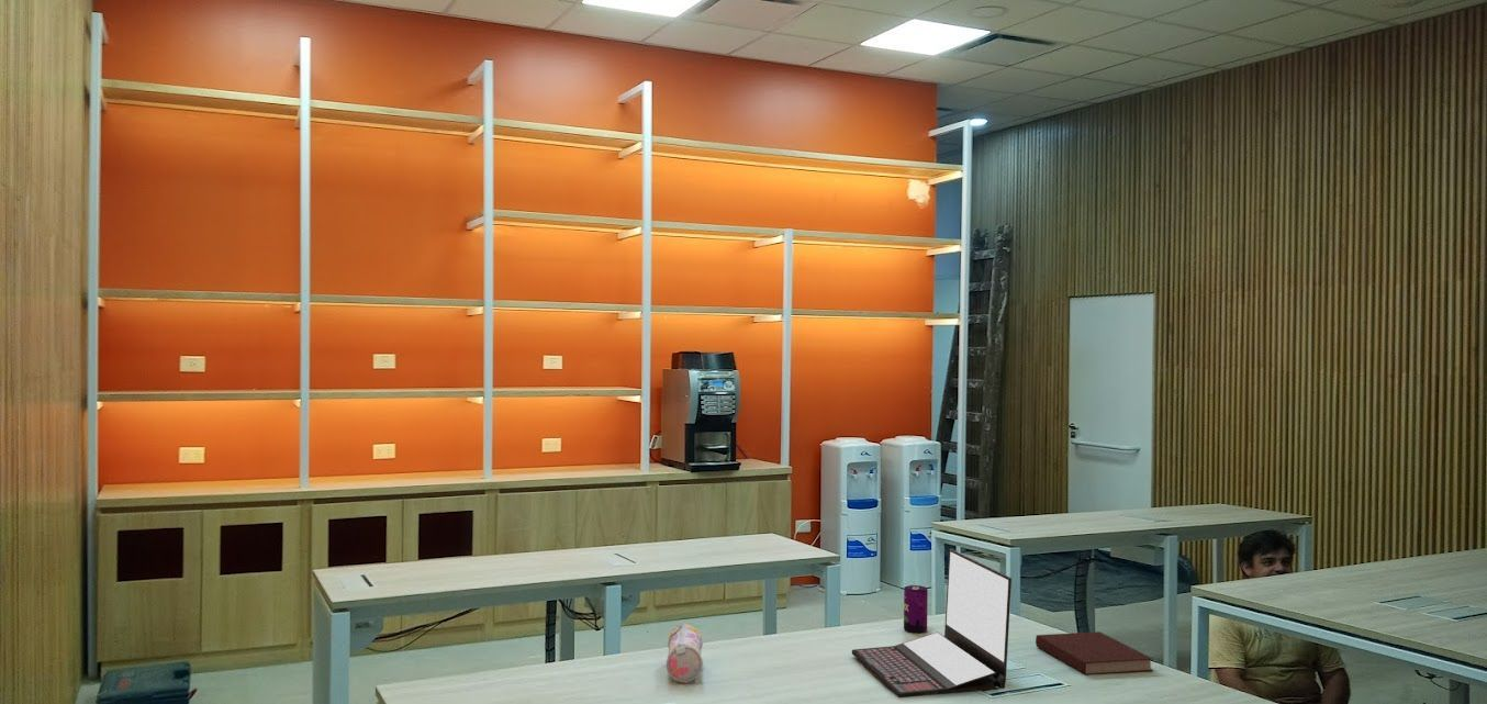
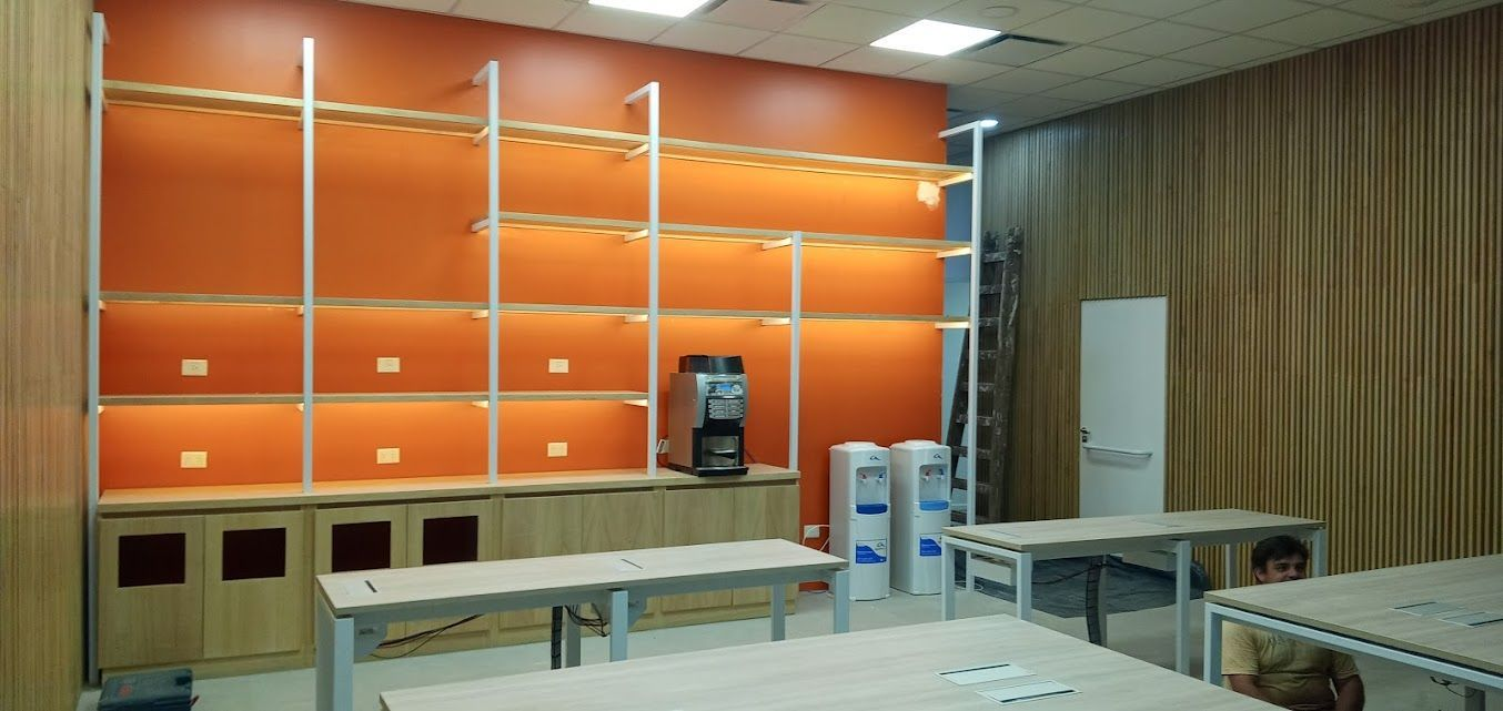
- notebook [1035,630,1154,677]
- pencil case [666,623,704,684]
- beverage can [903,584,929,634]
- laptop [851,548,1013,699]
